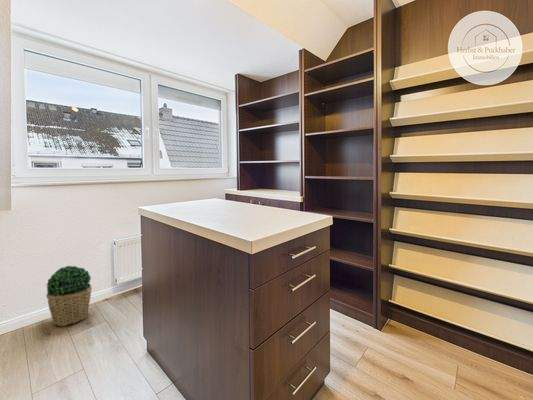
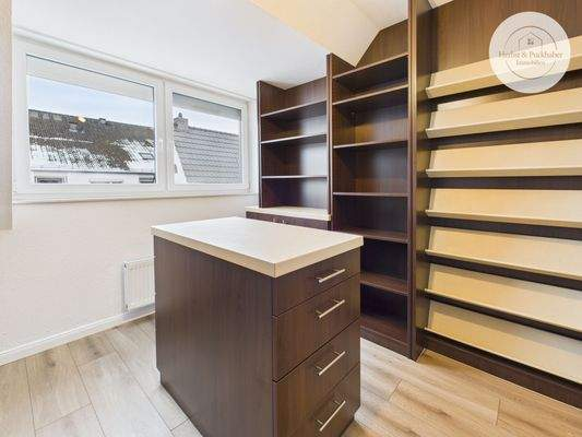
- potted plant [45,265,93,327]
